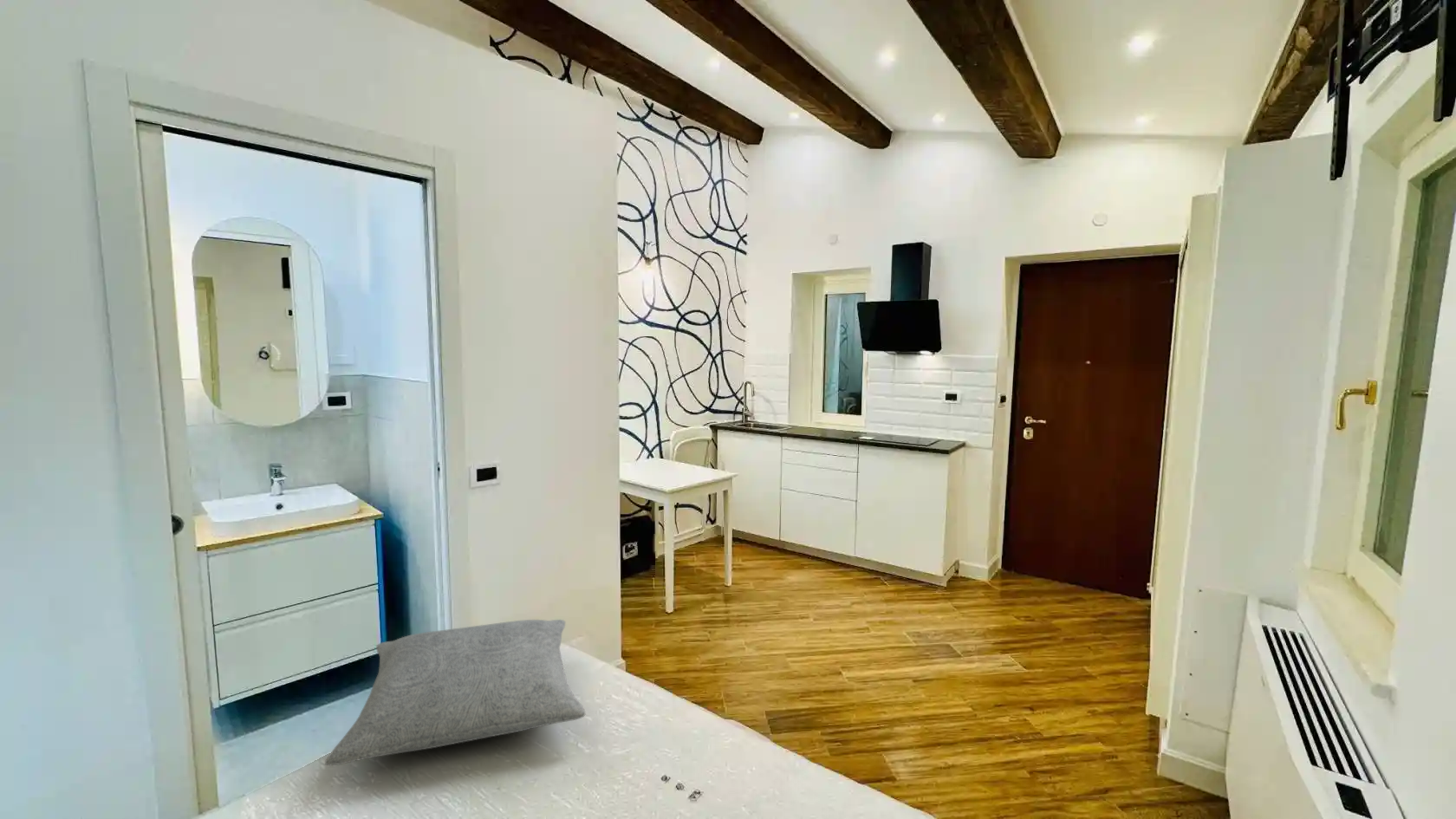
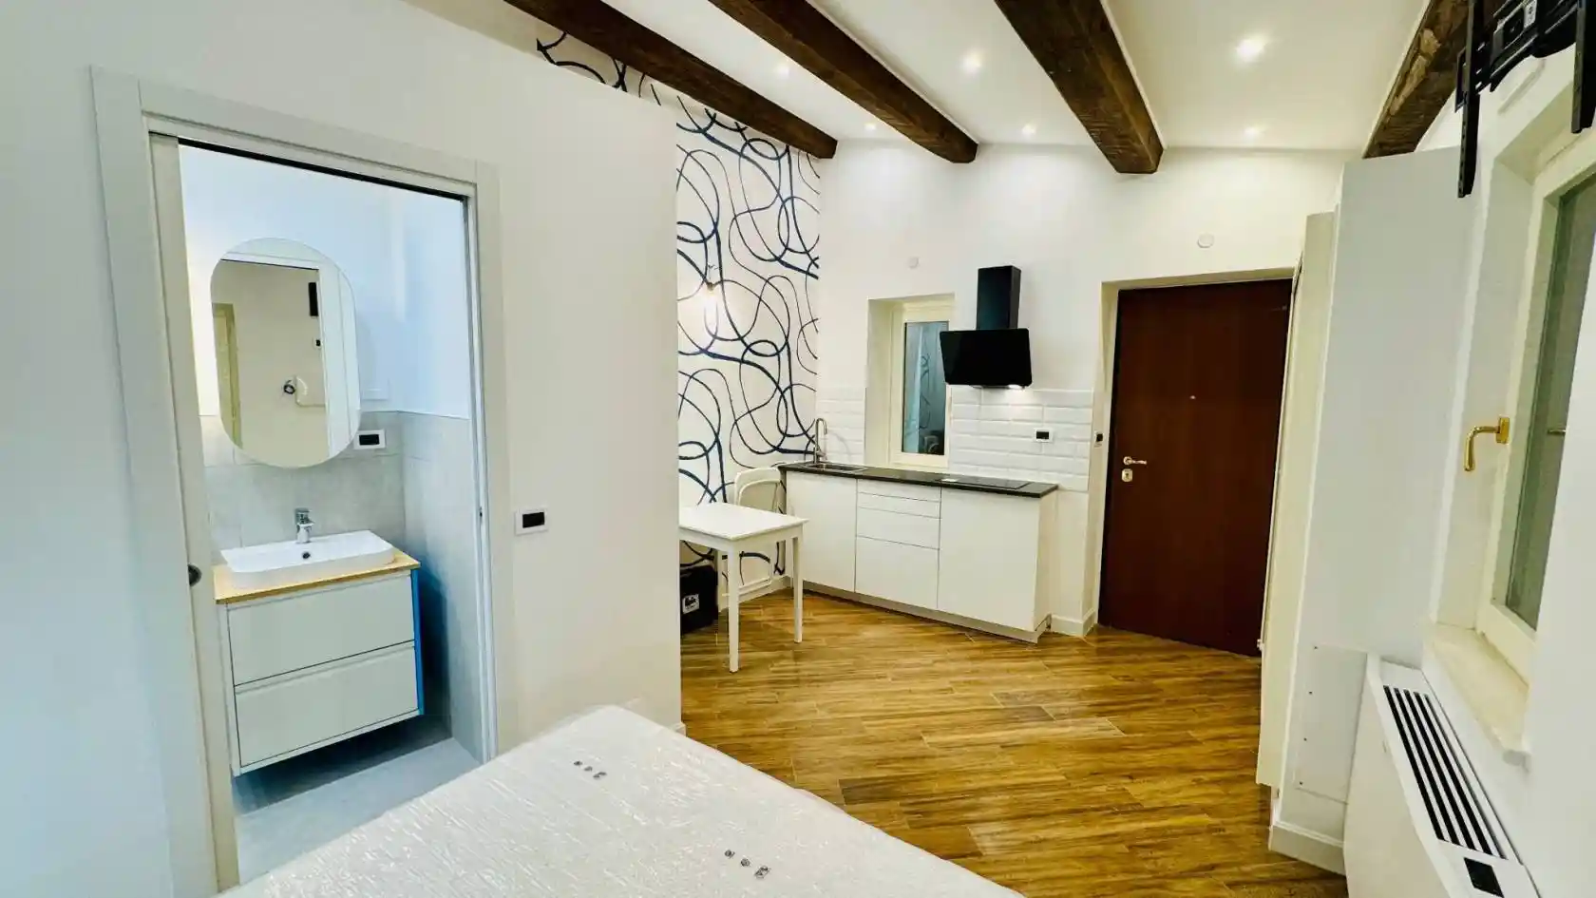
- pillow [324,619,587,766]
